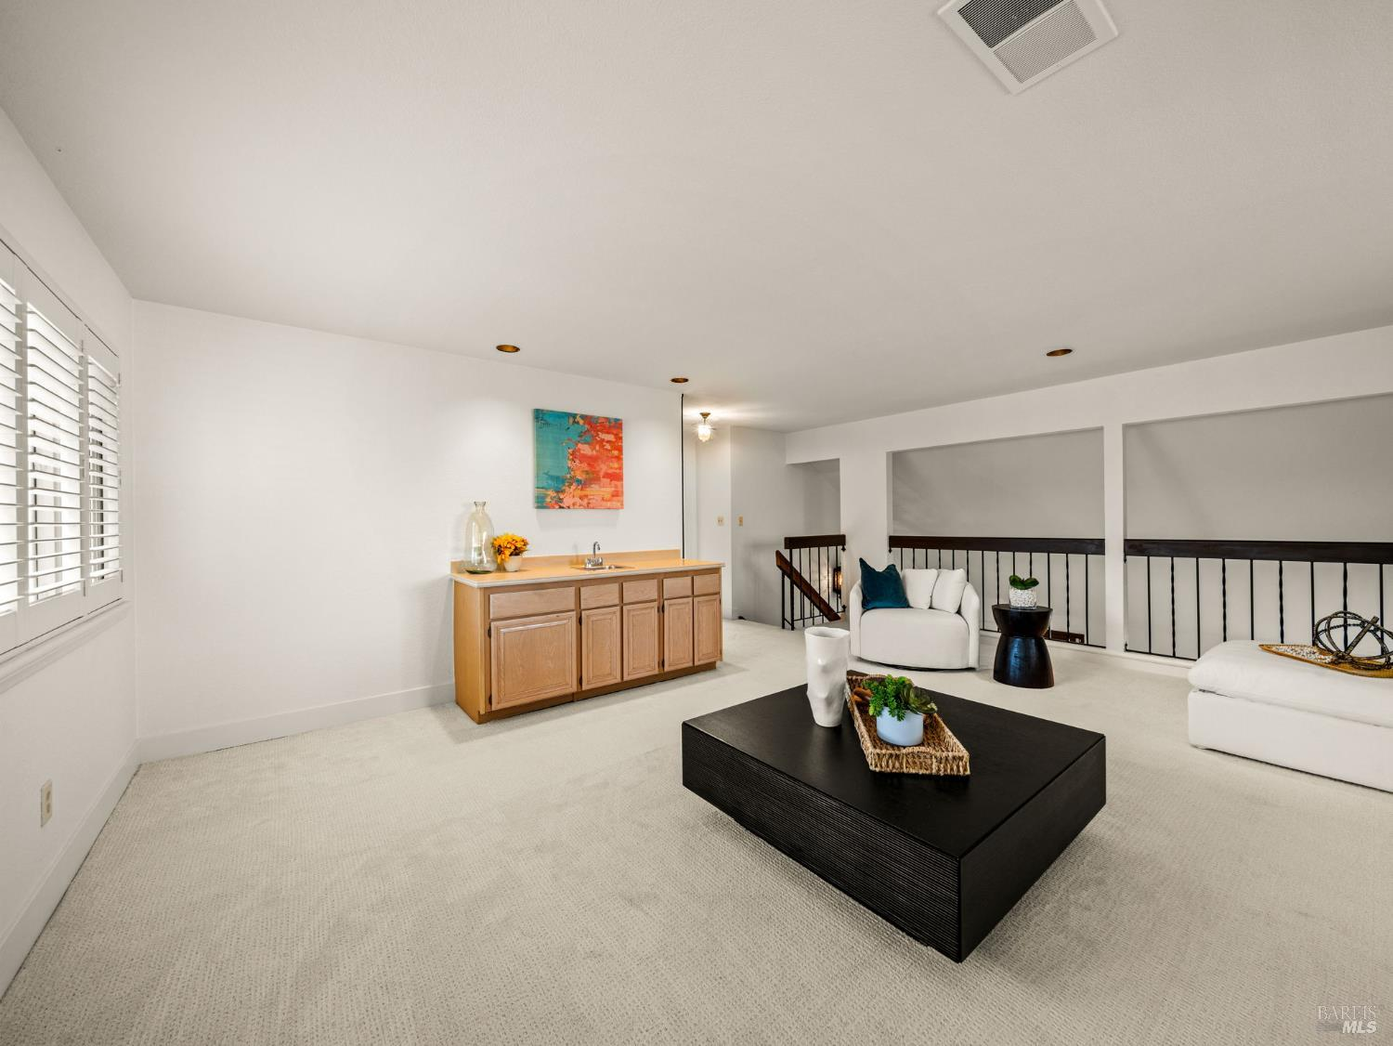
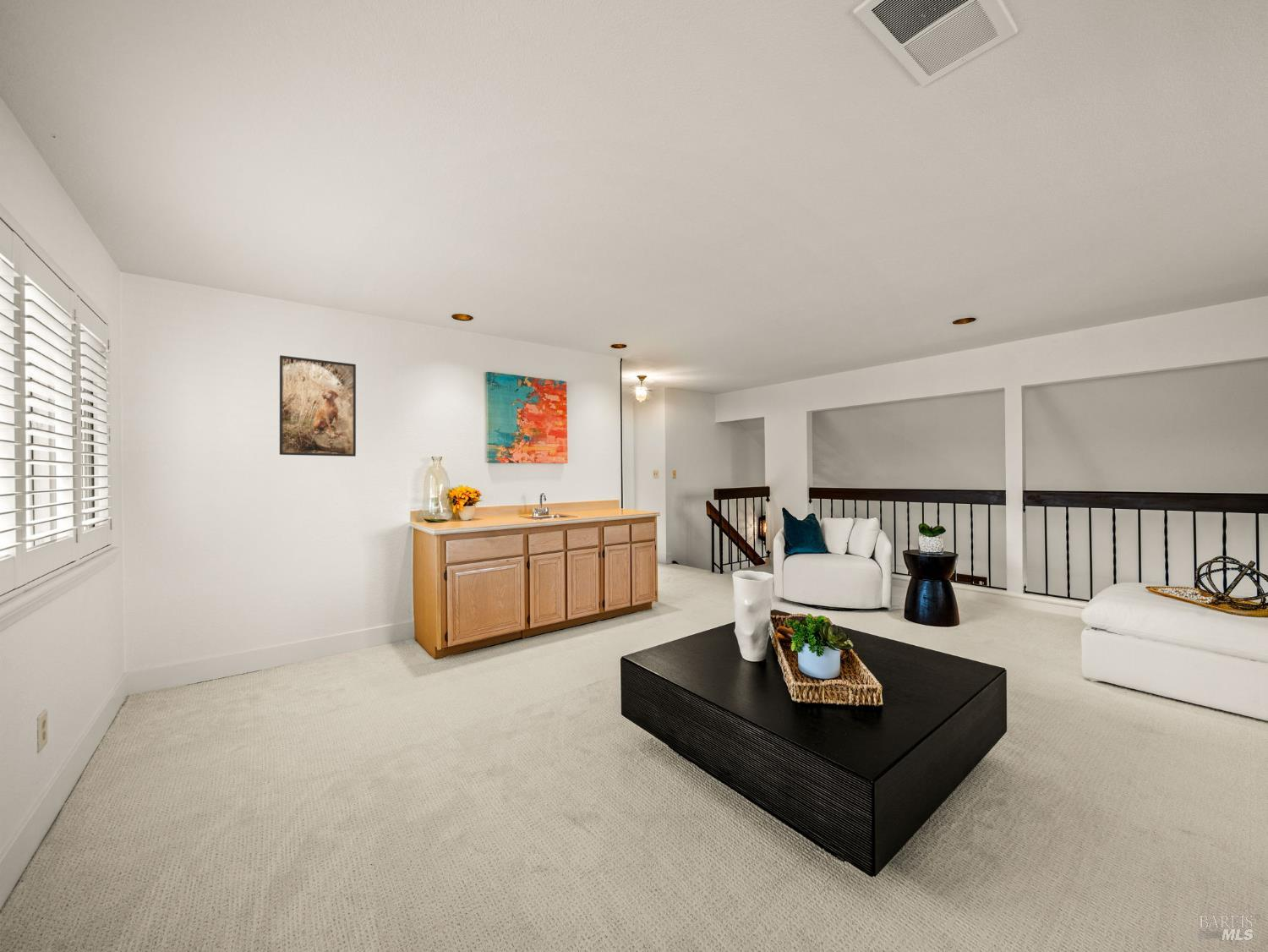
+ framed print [279,354,357,457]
